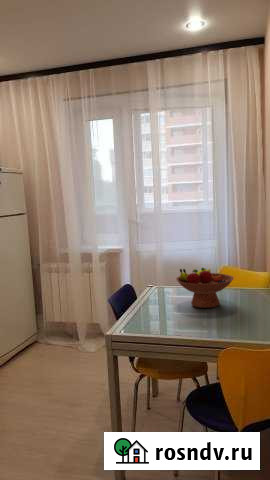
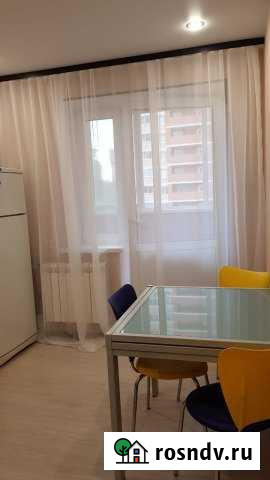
- fruit bowl [175,267,235,309]
